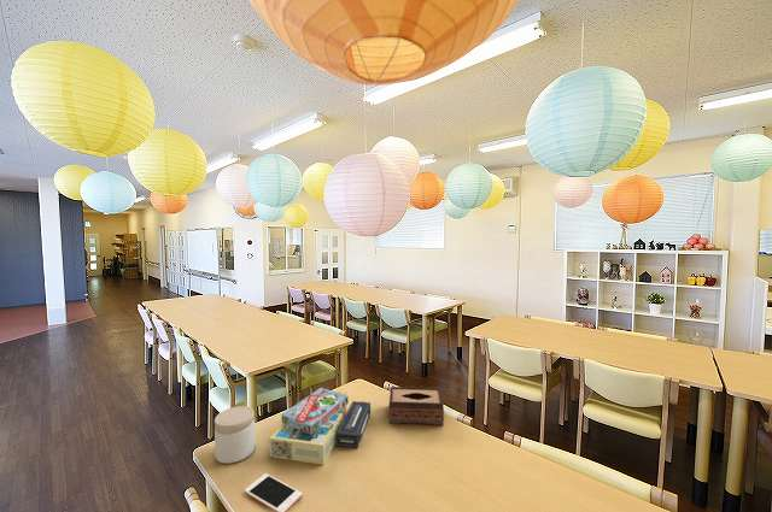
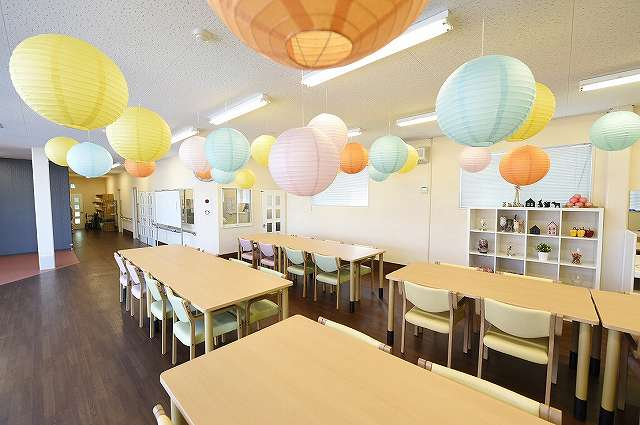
- tissue box [387,386,445,426]
- jar [214,405,256,465]
- board game [269,387,372,466]
- cell phone [244,472,303,512]
